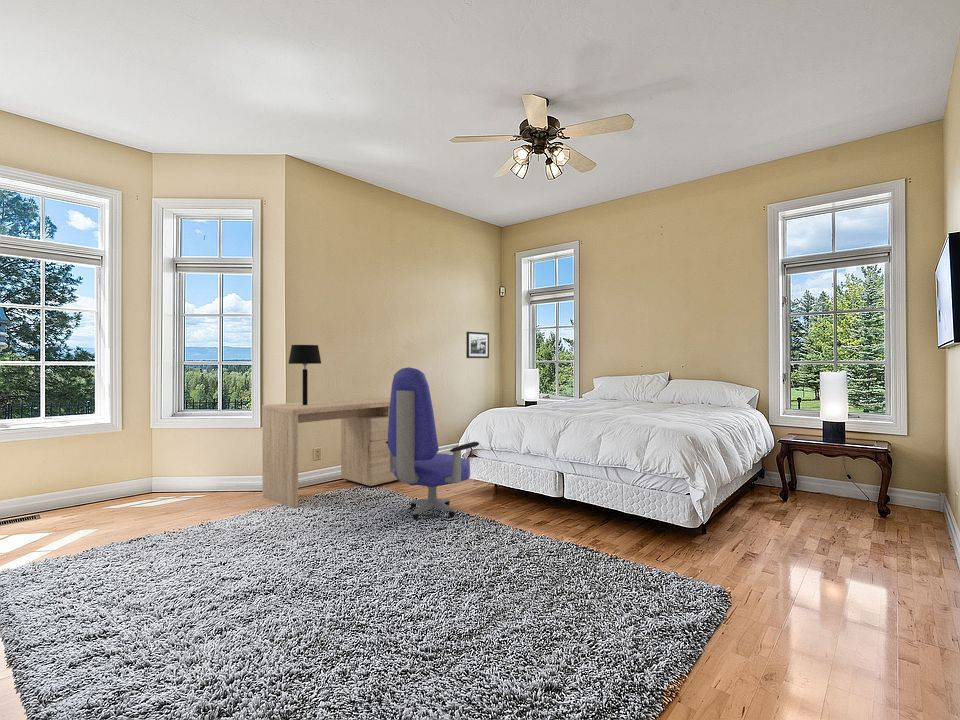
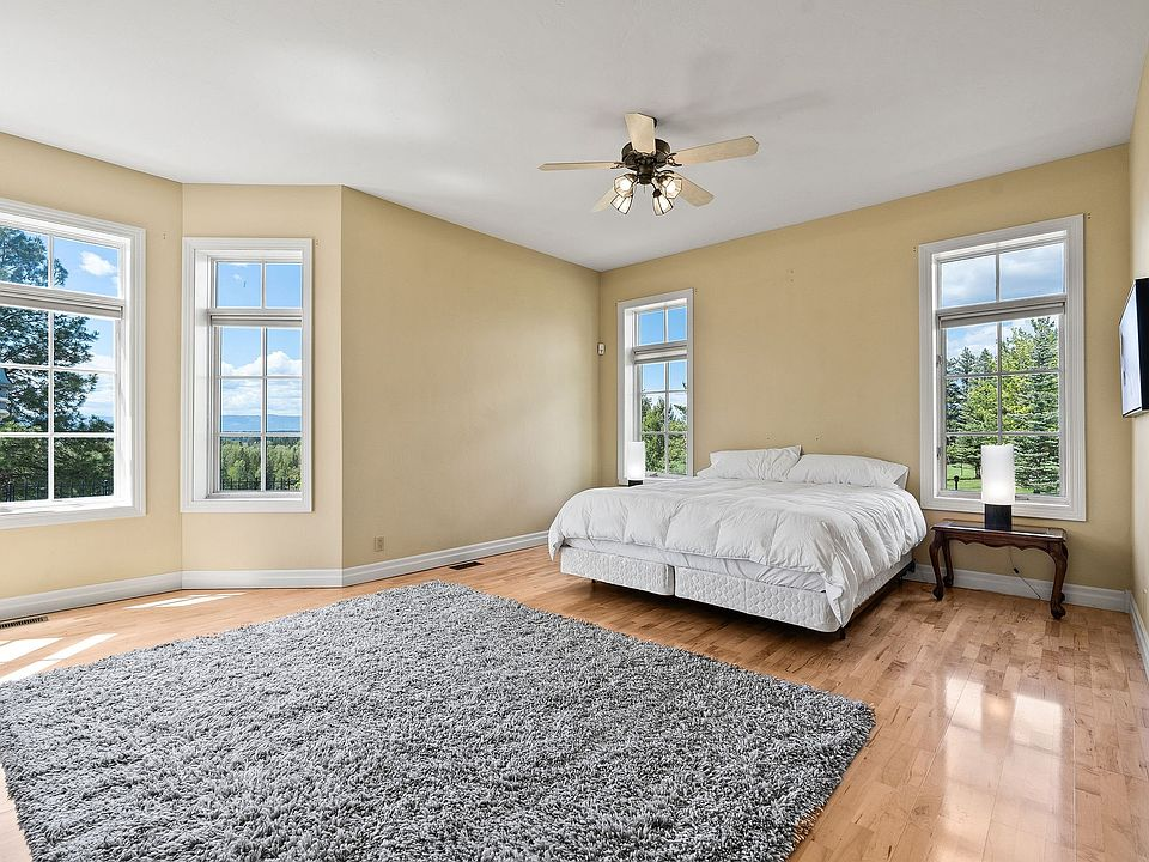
- desk [261,396,398,509]
- picture frame [465,331,490,359]
- office chair [386,366,480,520]
- table lamp [287,344,322,405]
